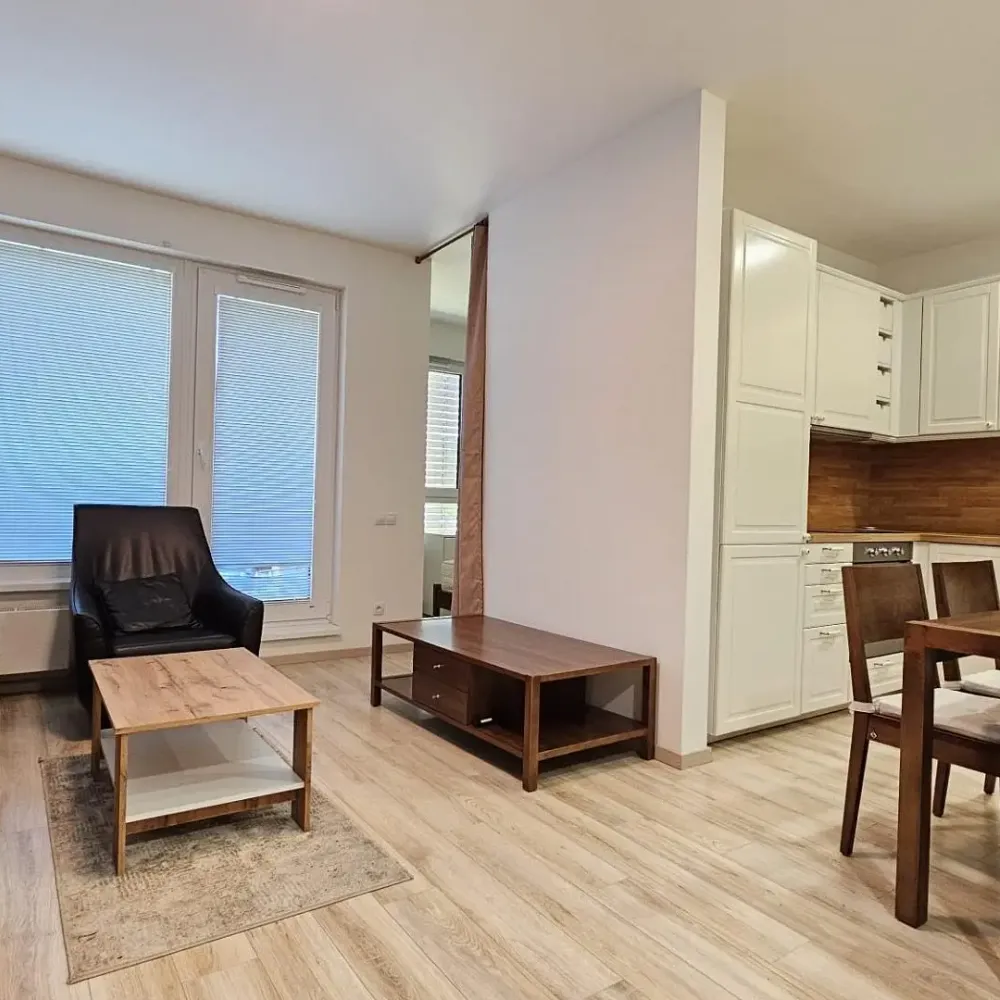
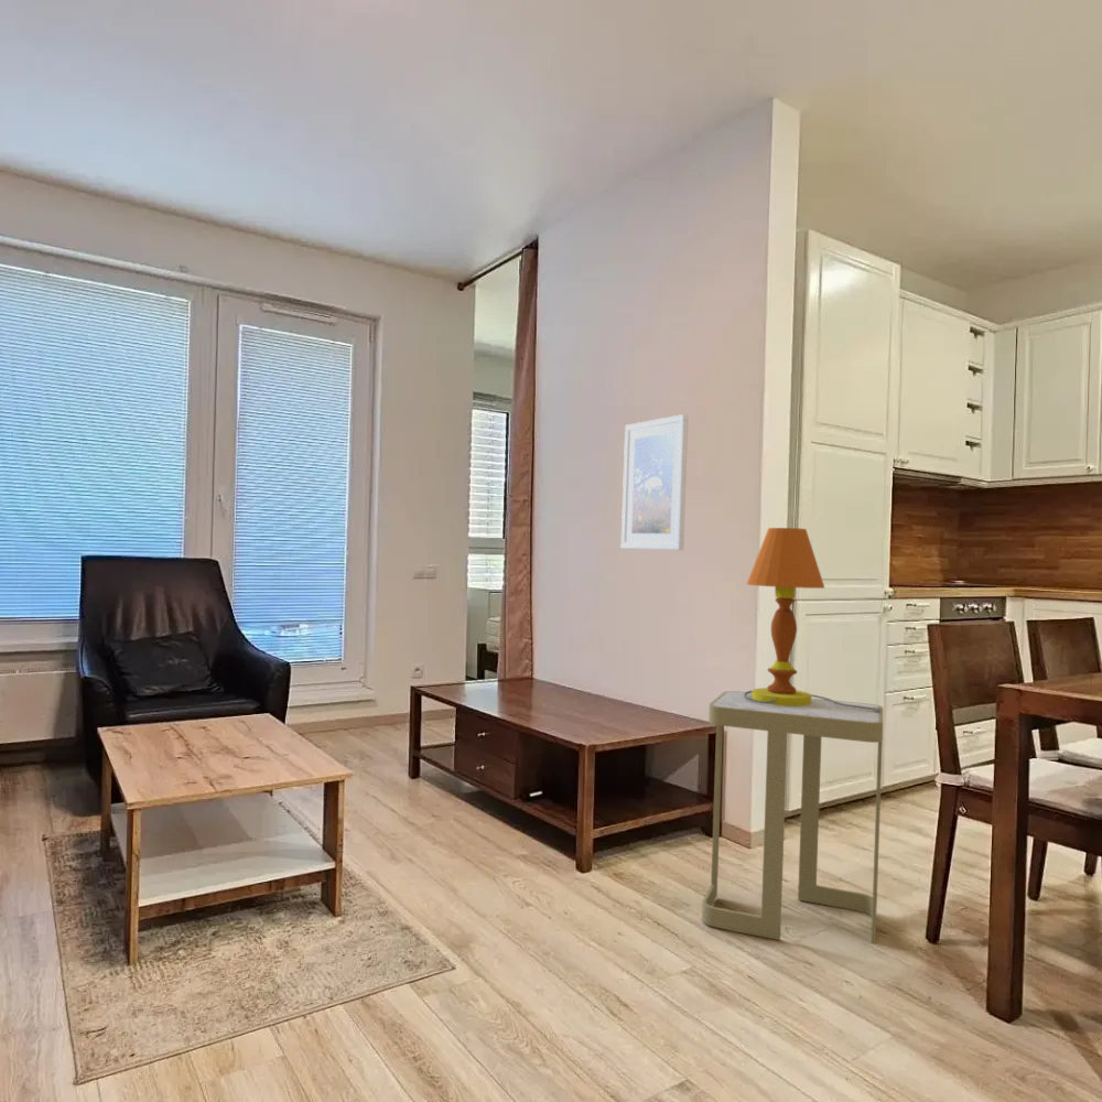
+ side table [701,690,884,944]
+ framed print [620,413,689,551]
+ table lamp [744,527,882,712]
